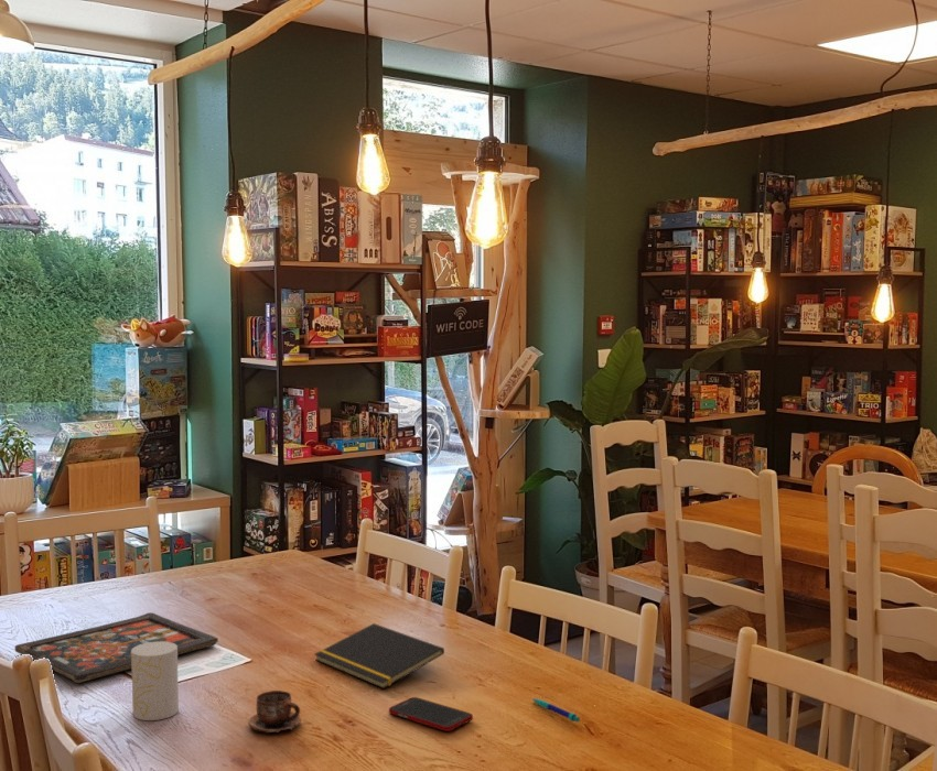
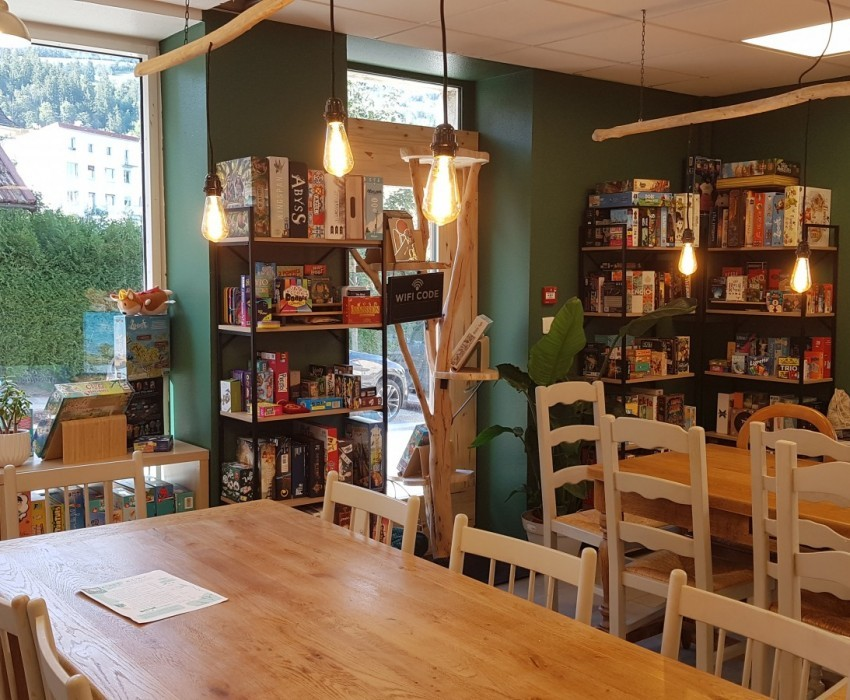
- notepad [313,622,445,689]
- board game [13,611,219,684]
- pen [532,697,581,723]
- cup [247,689,302,734]
- cup [131,642,180,721]
- cell phone [388,696,474,732]
